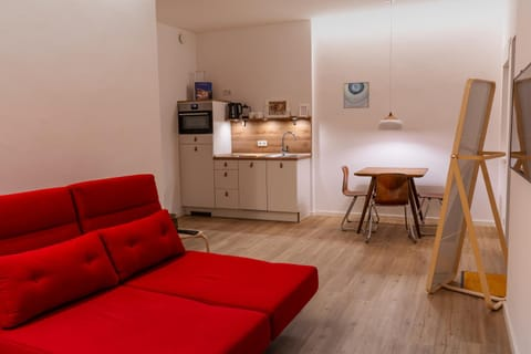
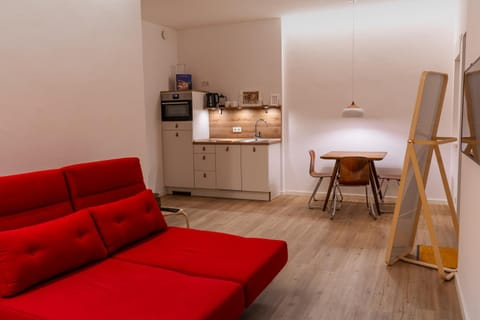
- wall art [343,81,371,110]
